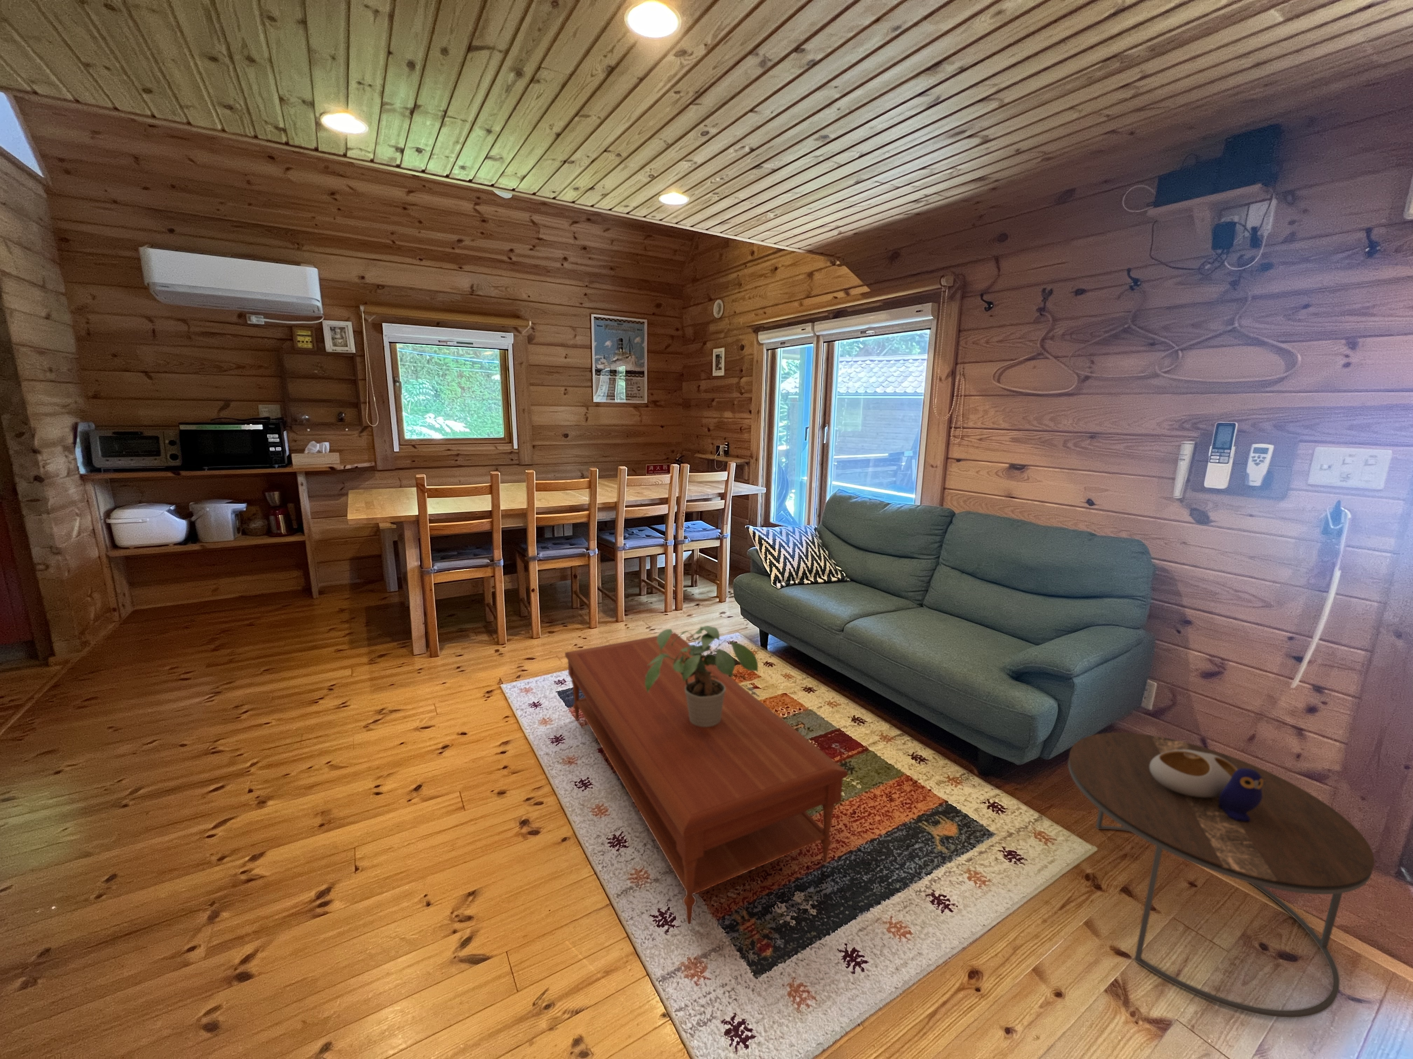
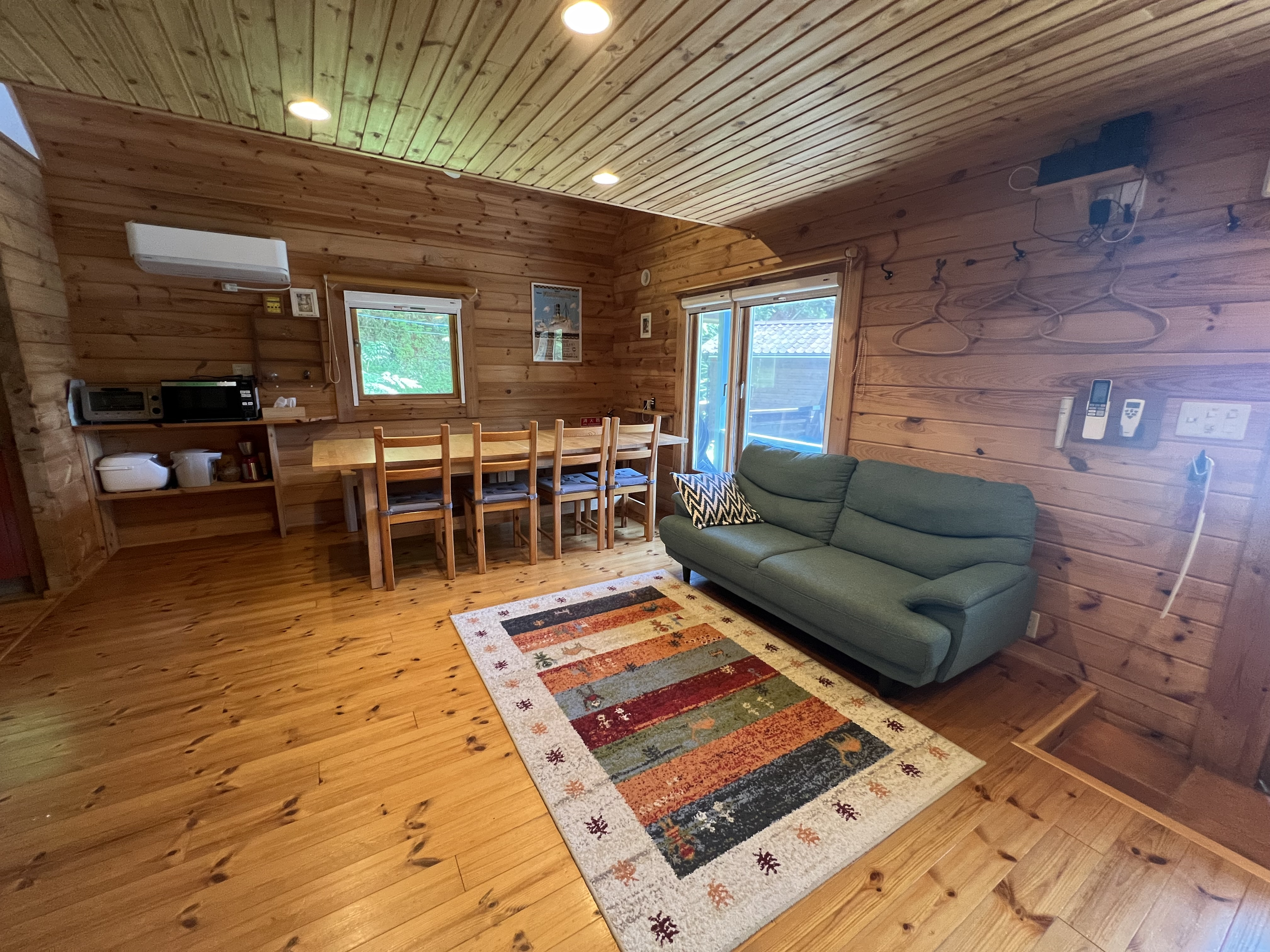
- potted plant [645,625,759,728]
- side table [1068,732,1375,1019]
- coffee table [564,633,849,926]
